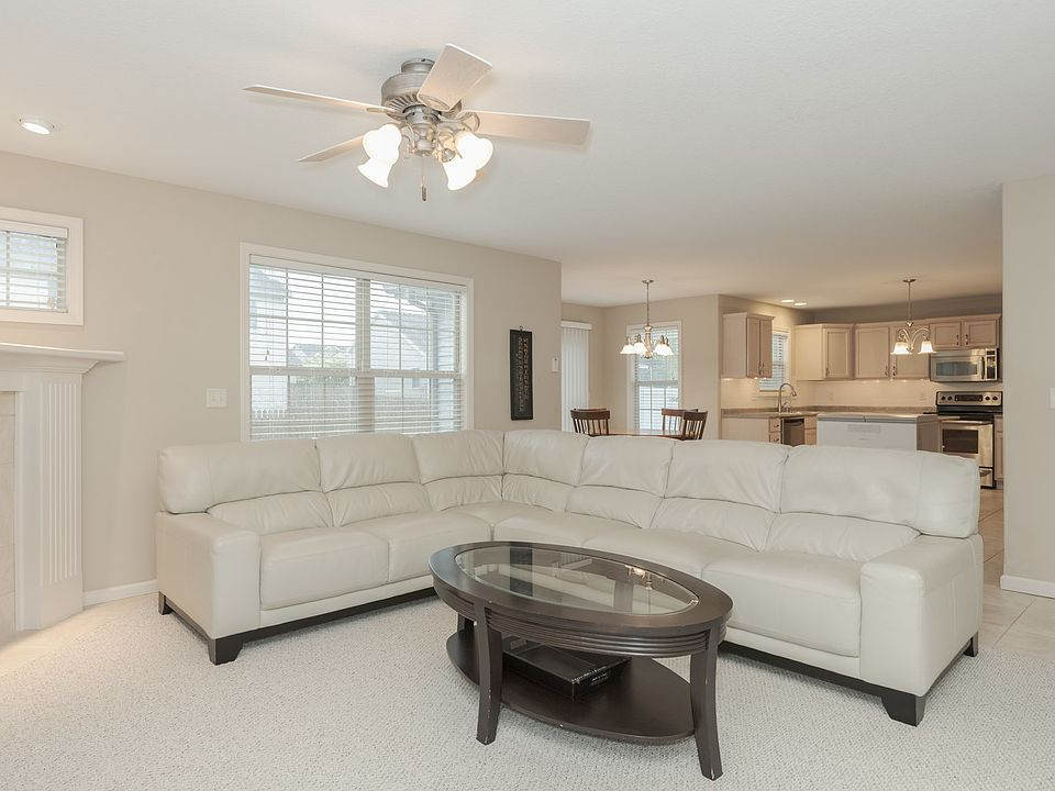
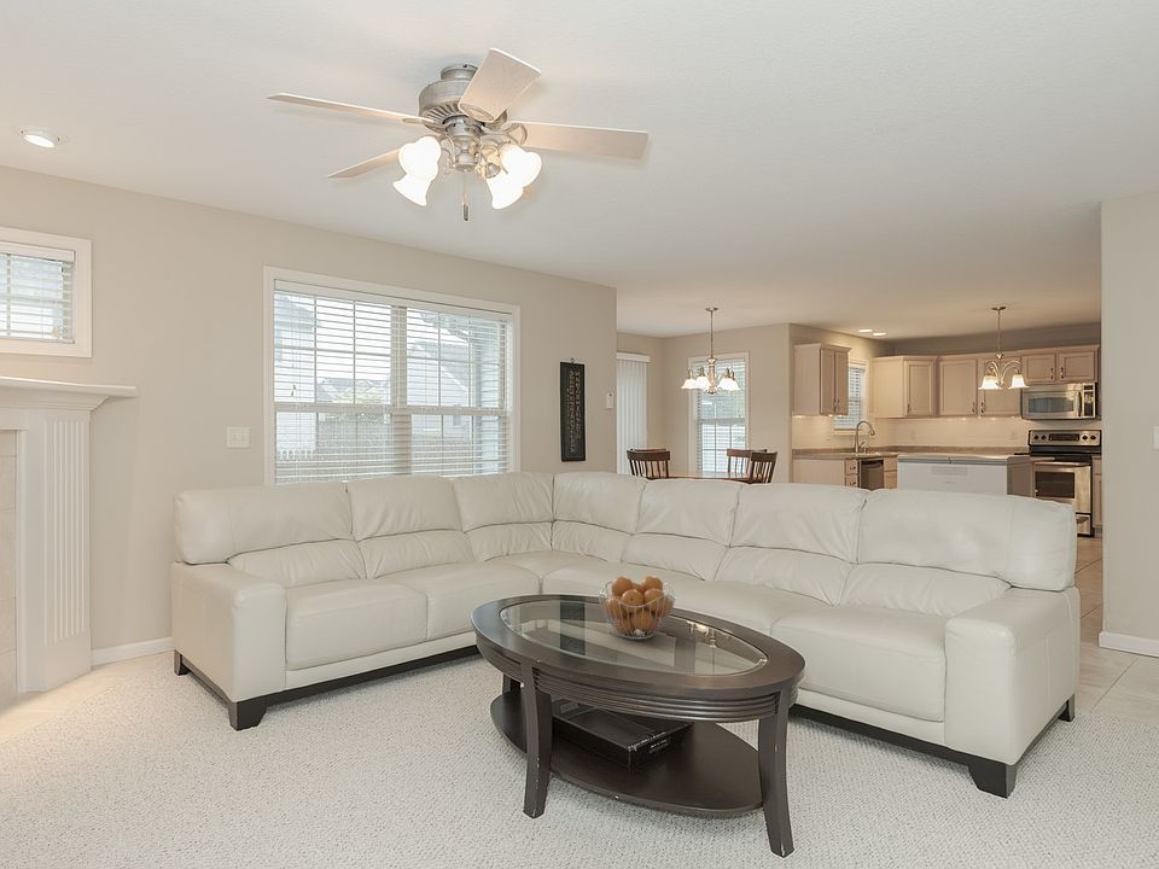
+ fruit basket [598,575,677,641]
